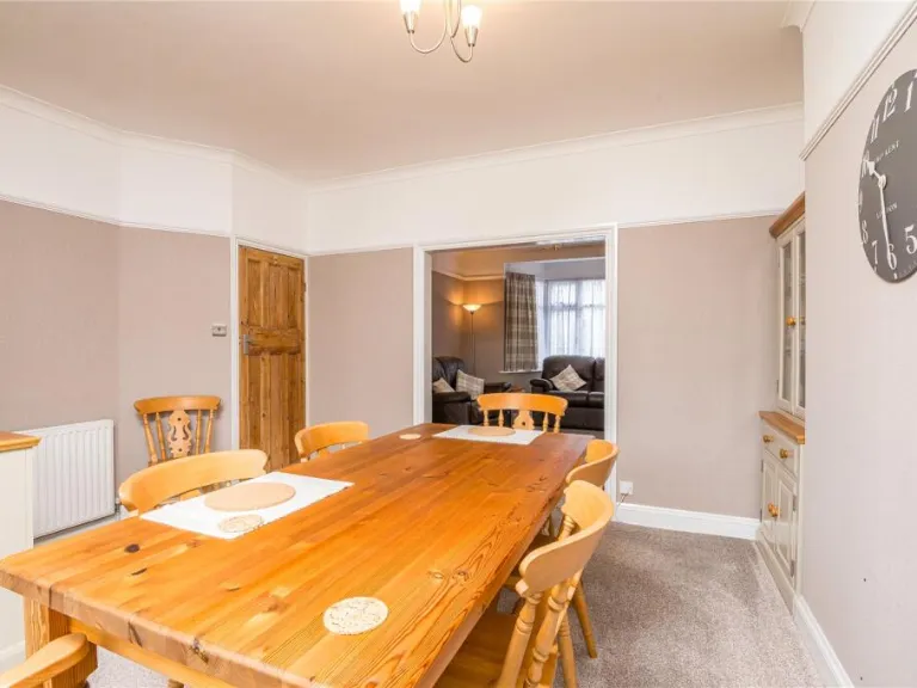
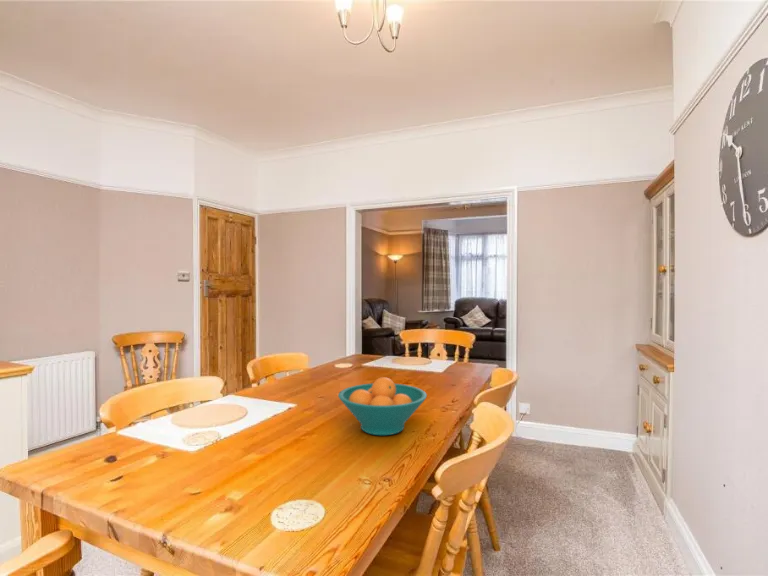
+ fruit bowl [337,376,428,436]
